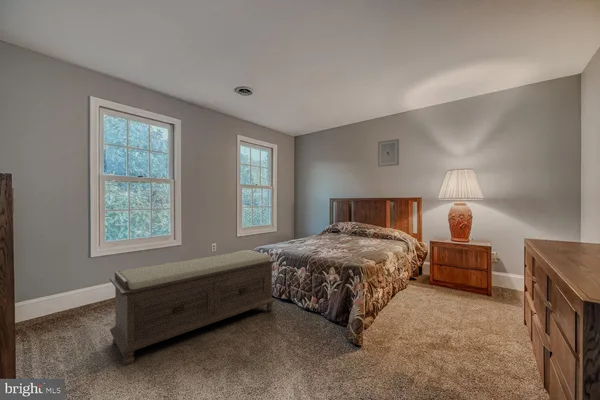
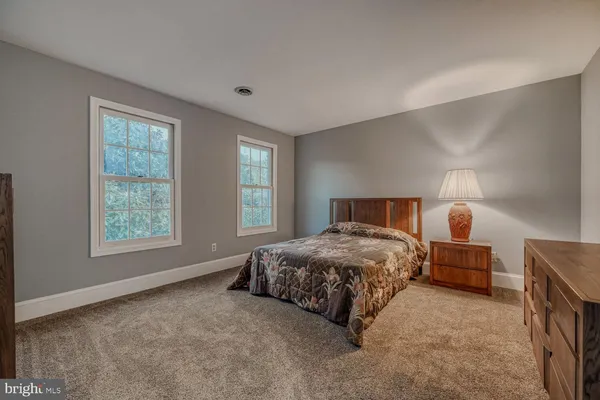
- wall art [377,138,400,168]
- bench [109,249,277,366]
